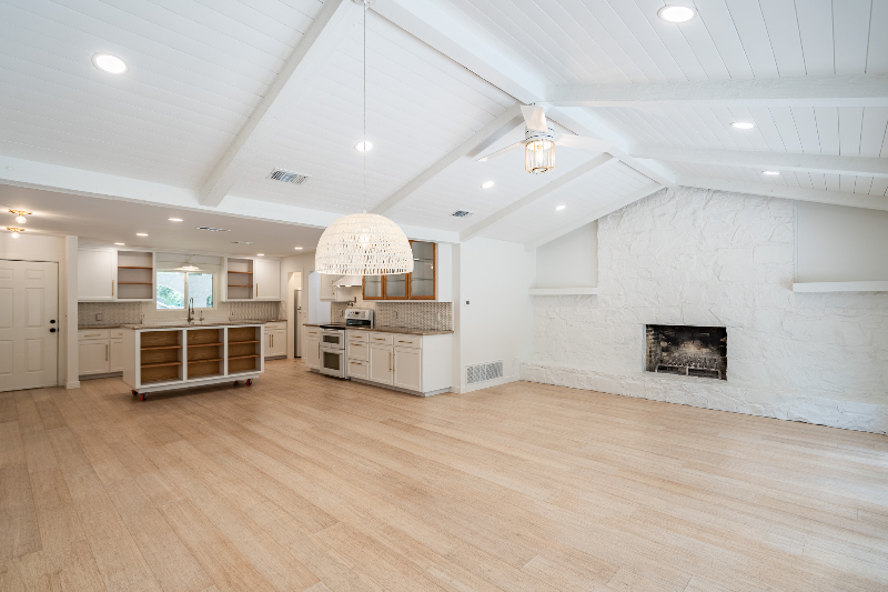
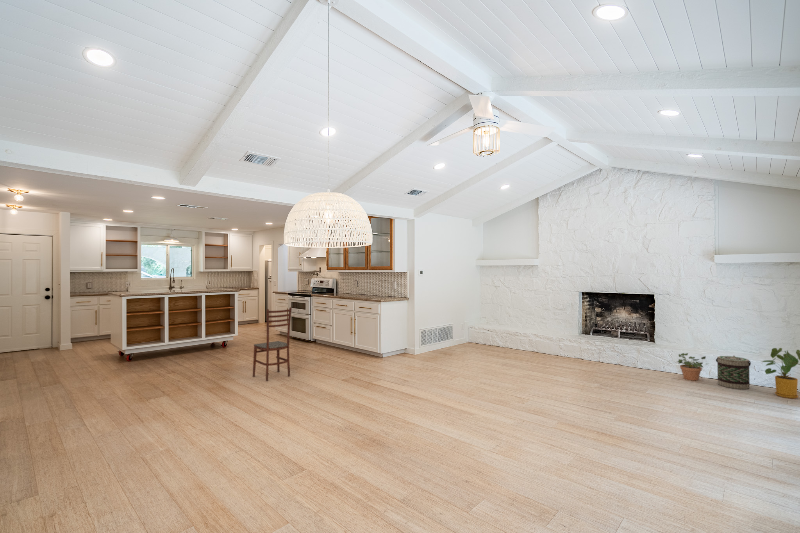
+ potted plant [676,352,711,382]
+ house plant [761,347,800,399]
+ dining chair [252,306,293,382]
+ basket [715,355,752,390]
